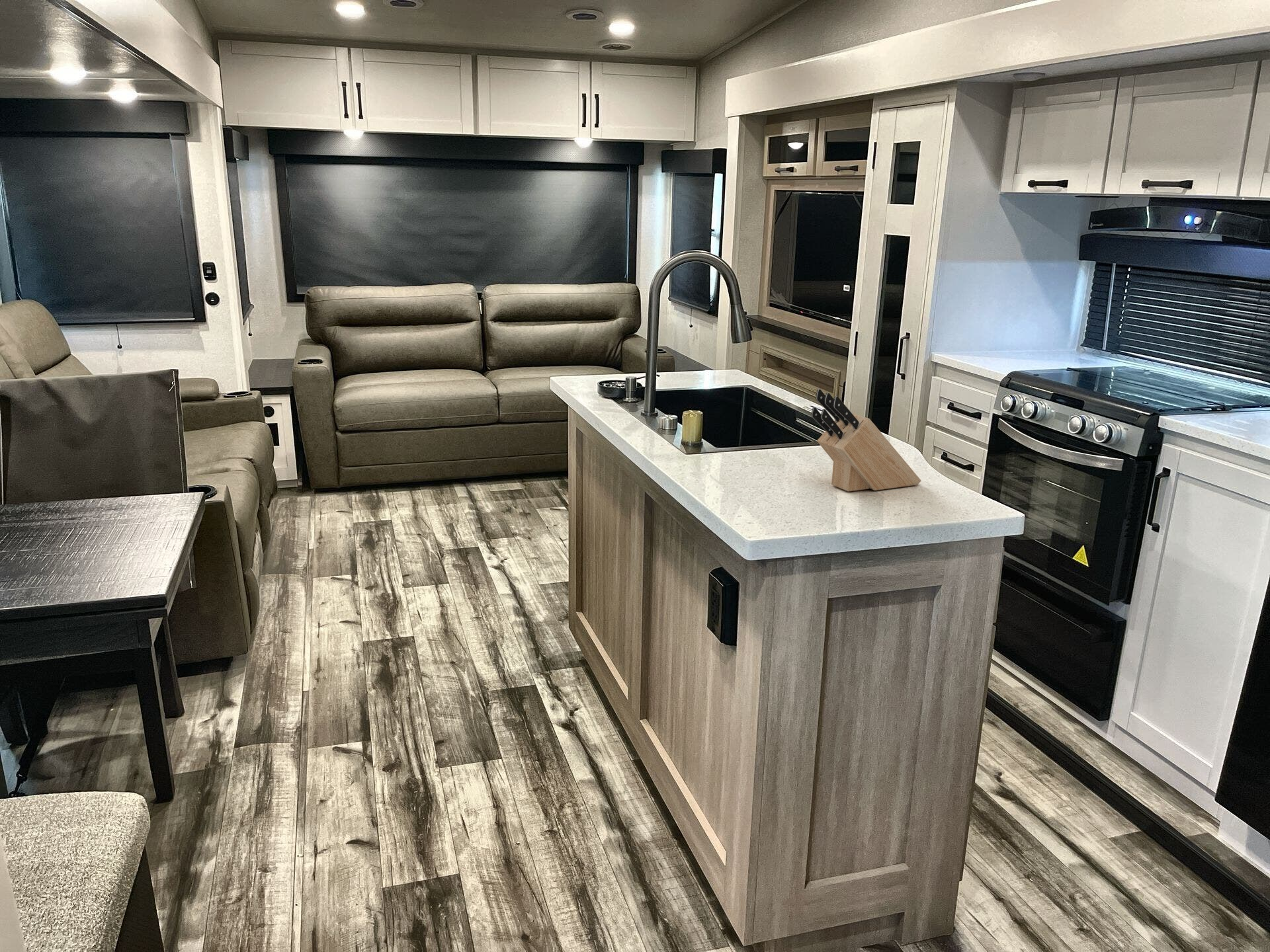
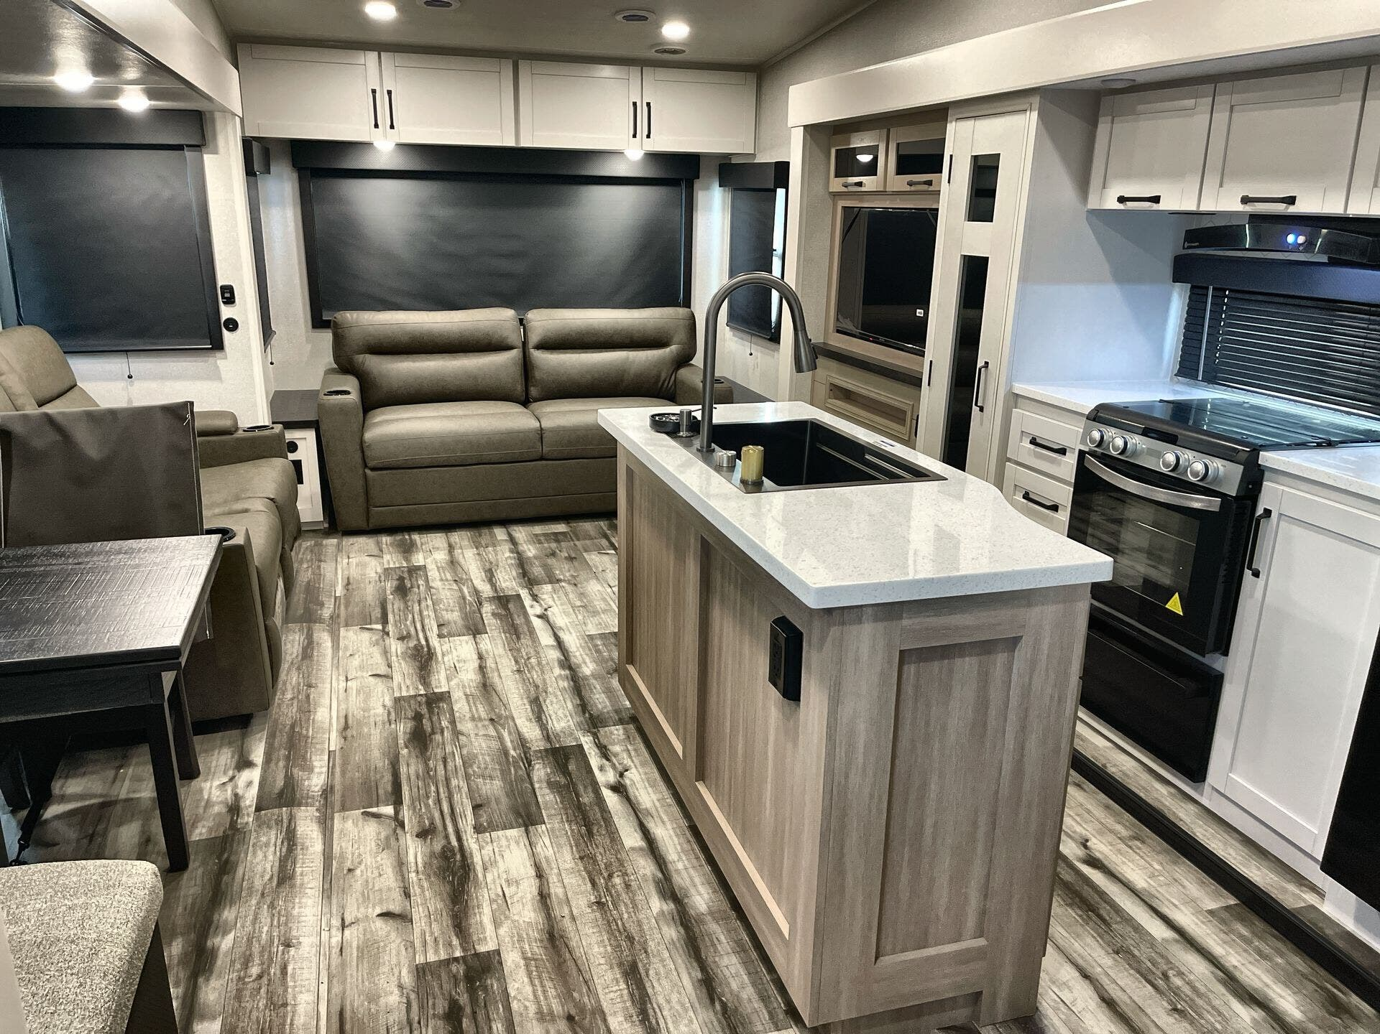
- knife block [810,388,922,492]
